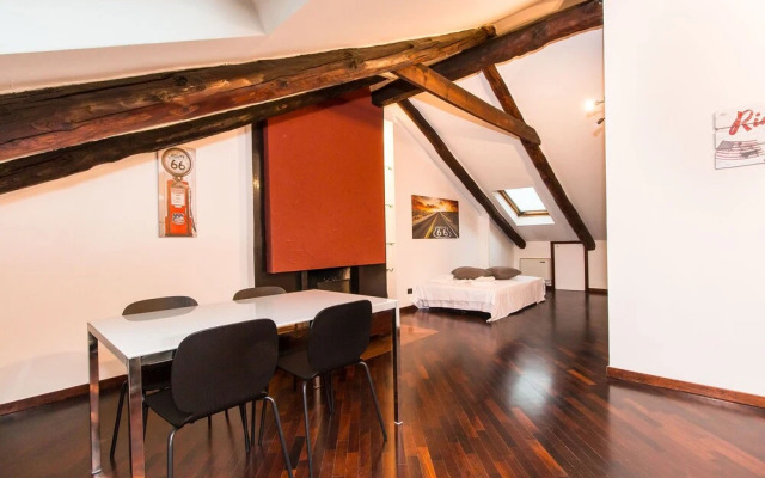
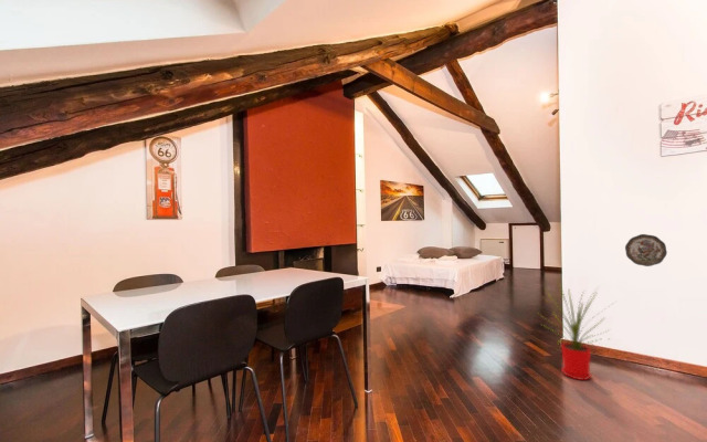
+ decorative plate [624,233,668,267]
+ house plant [538,281,616,381]
